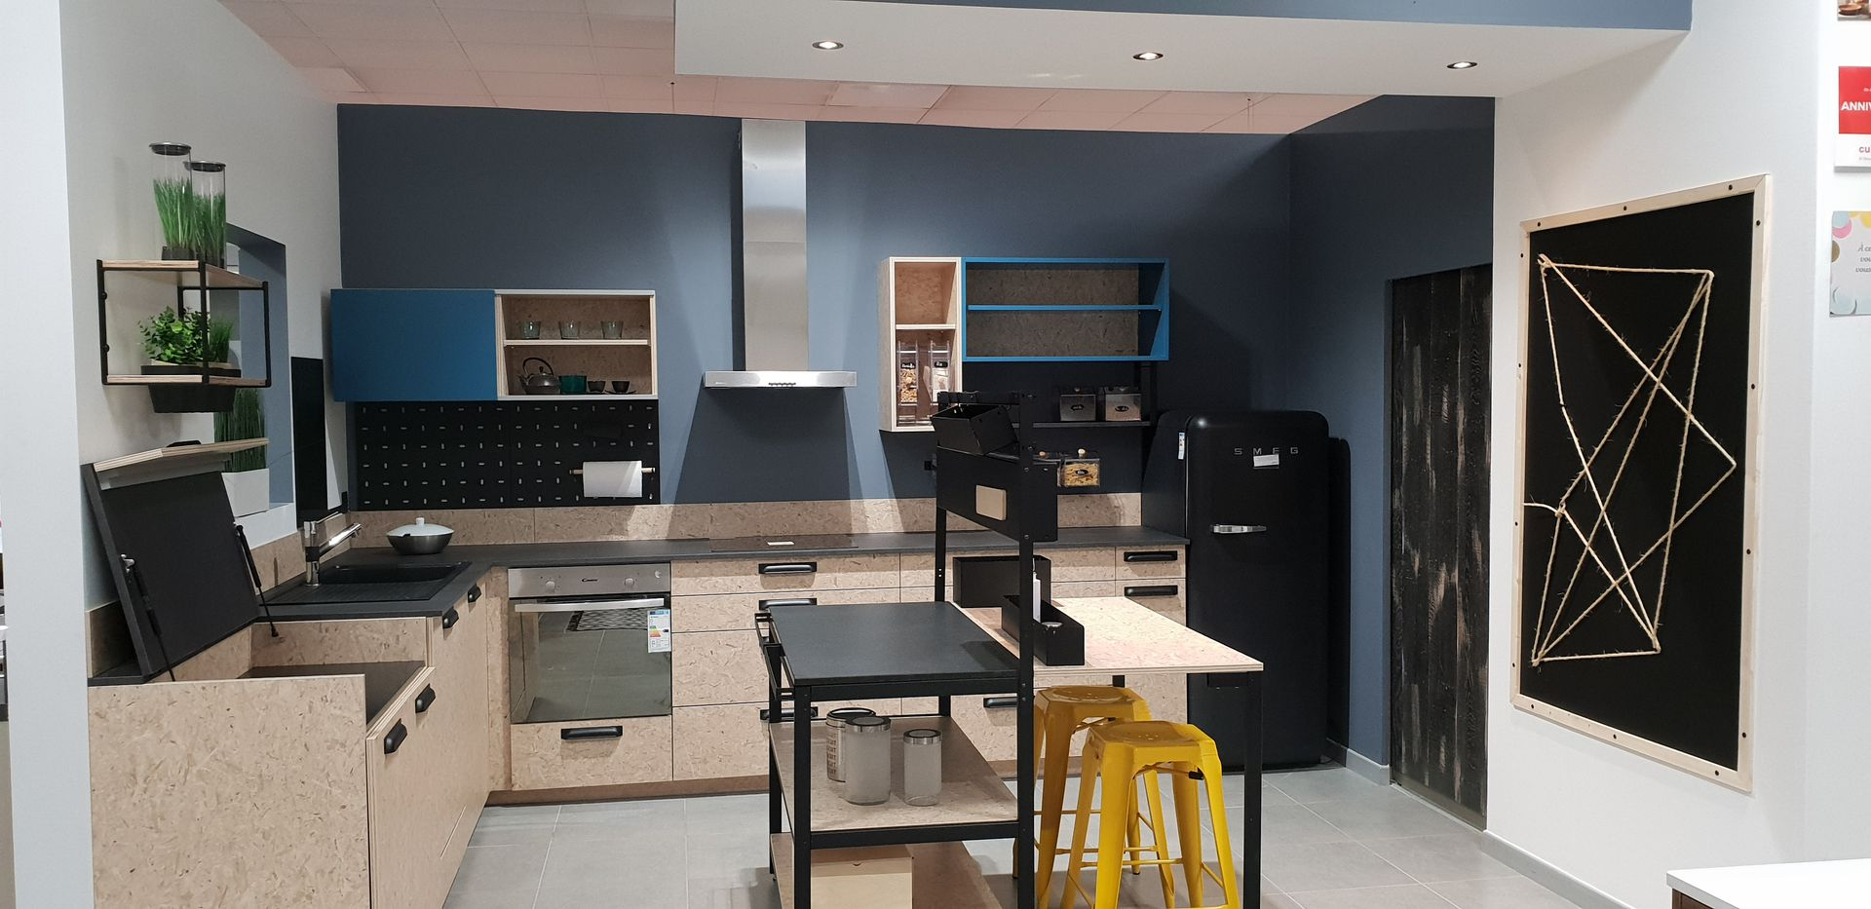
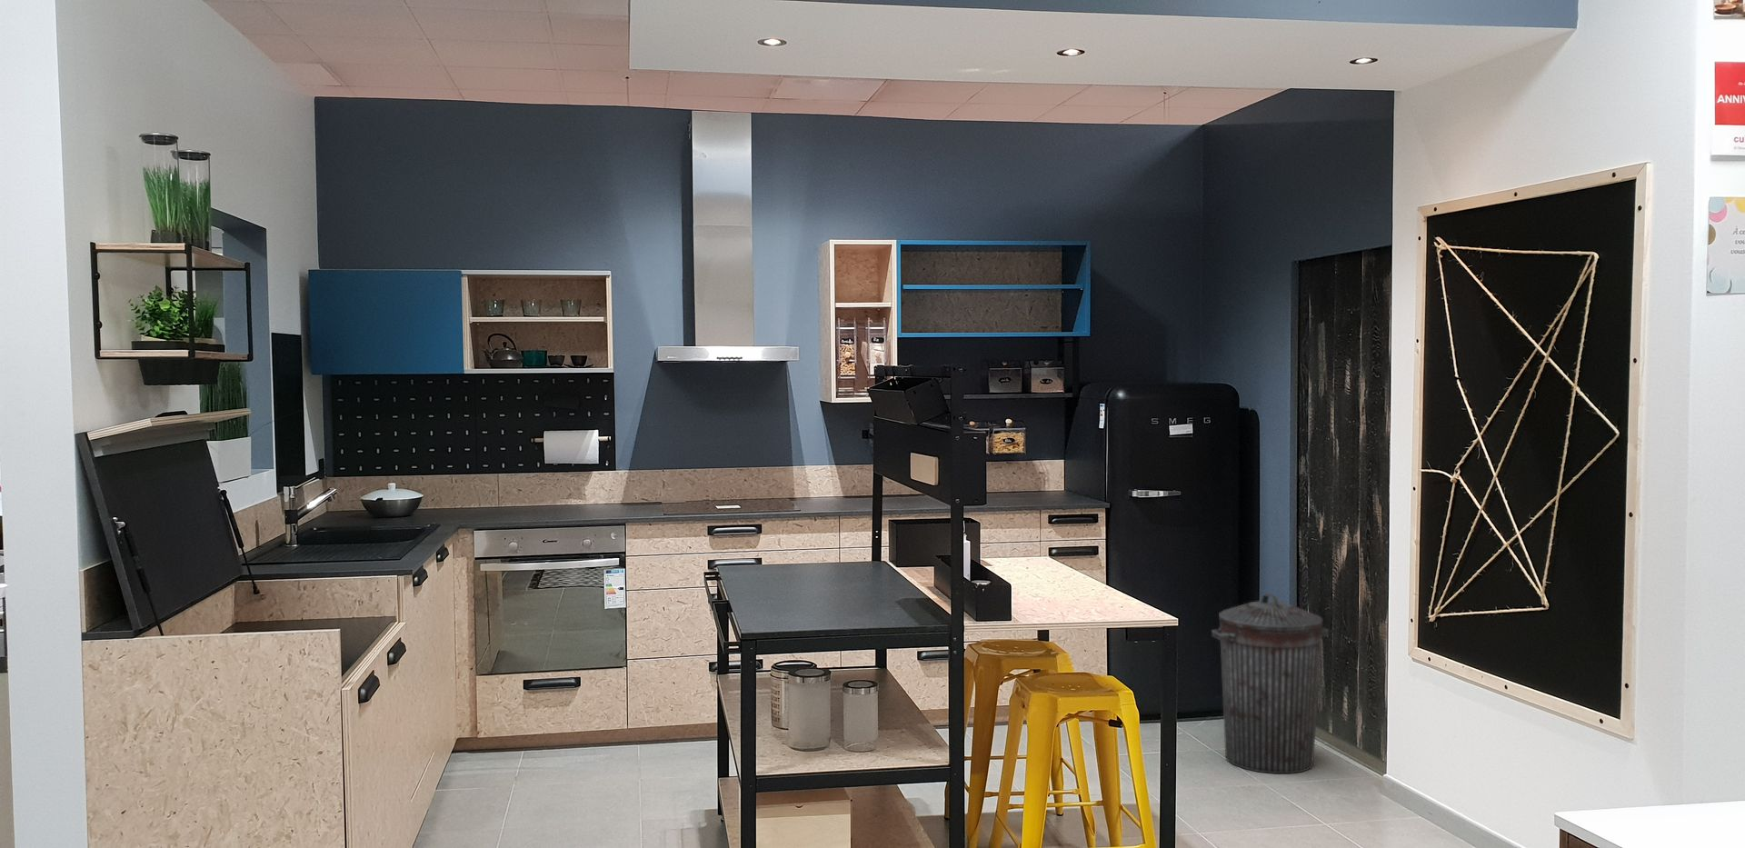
+ trash can [1211,593,1330,775]
